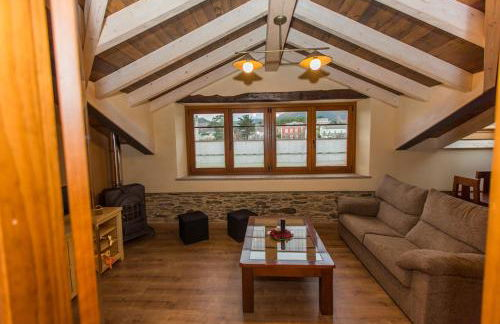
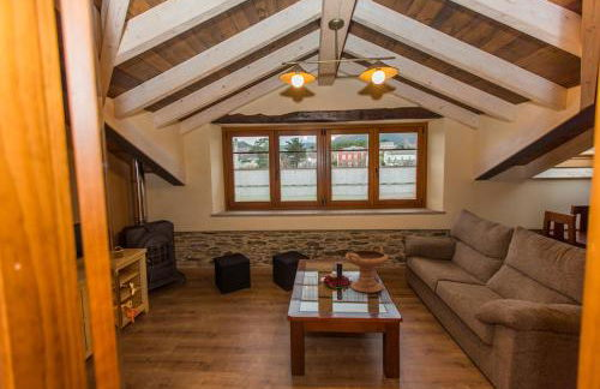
+ decorative bowl [344,245,389,294]
